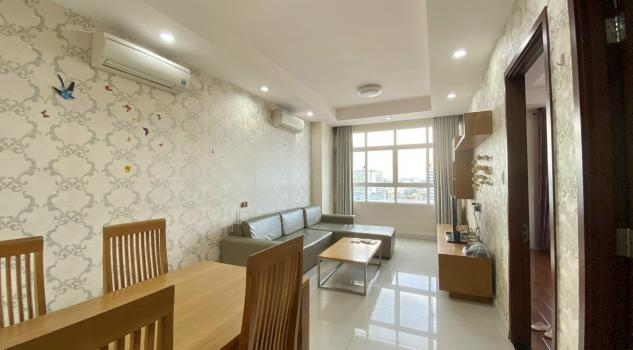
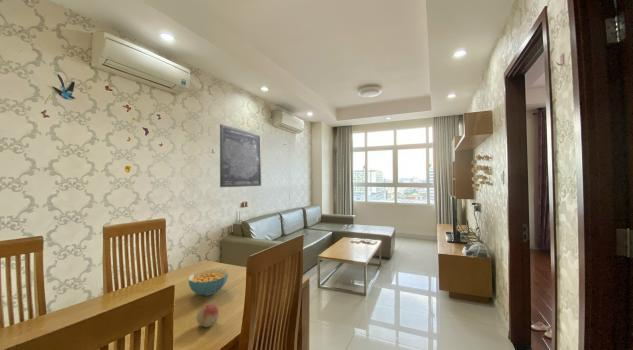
+ wall art [219,123,262,188]
+ fruit [195,303,220,328]
+ cereal bowl [187,268,229,297]
